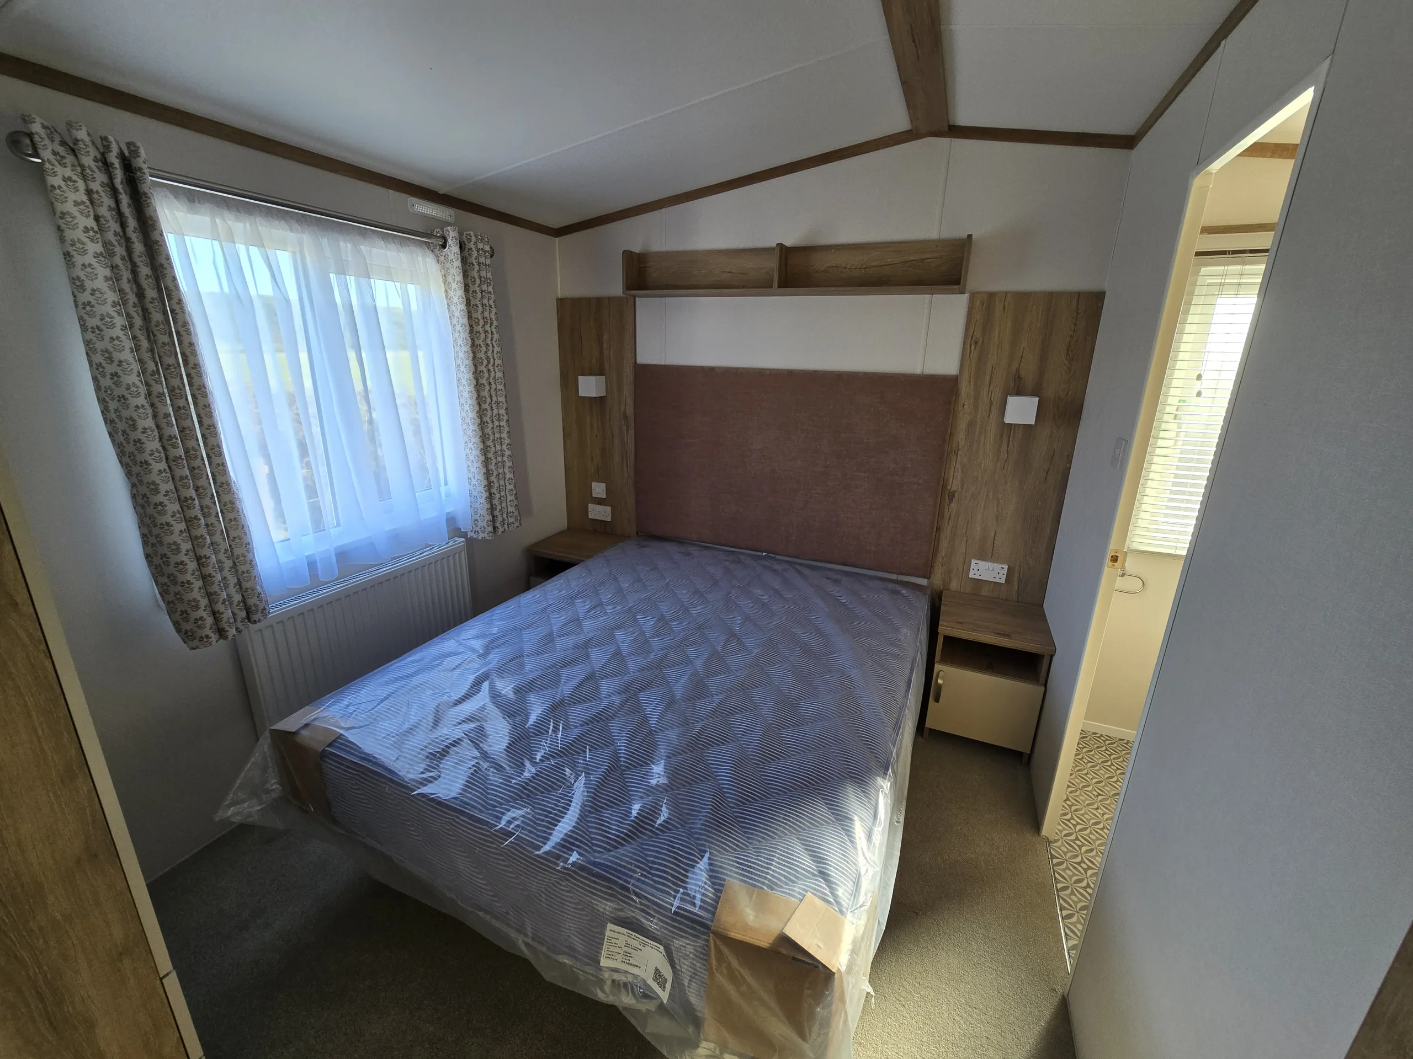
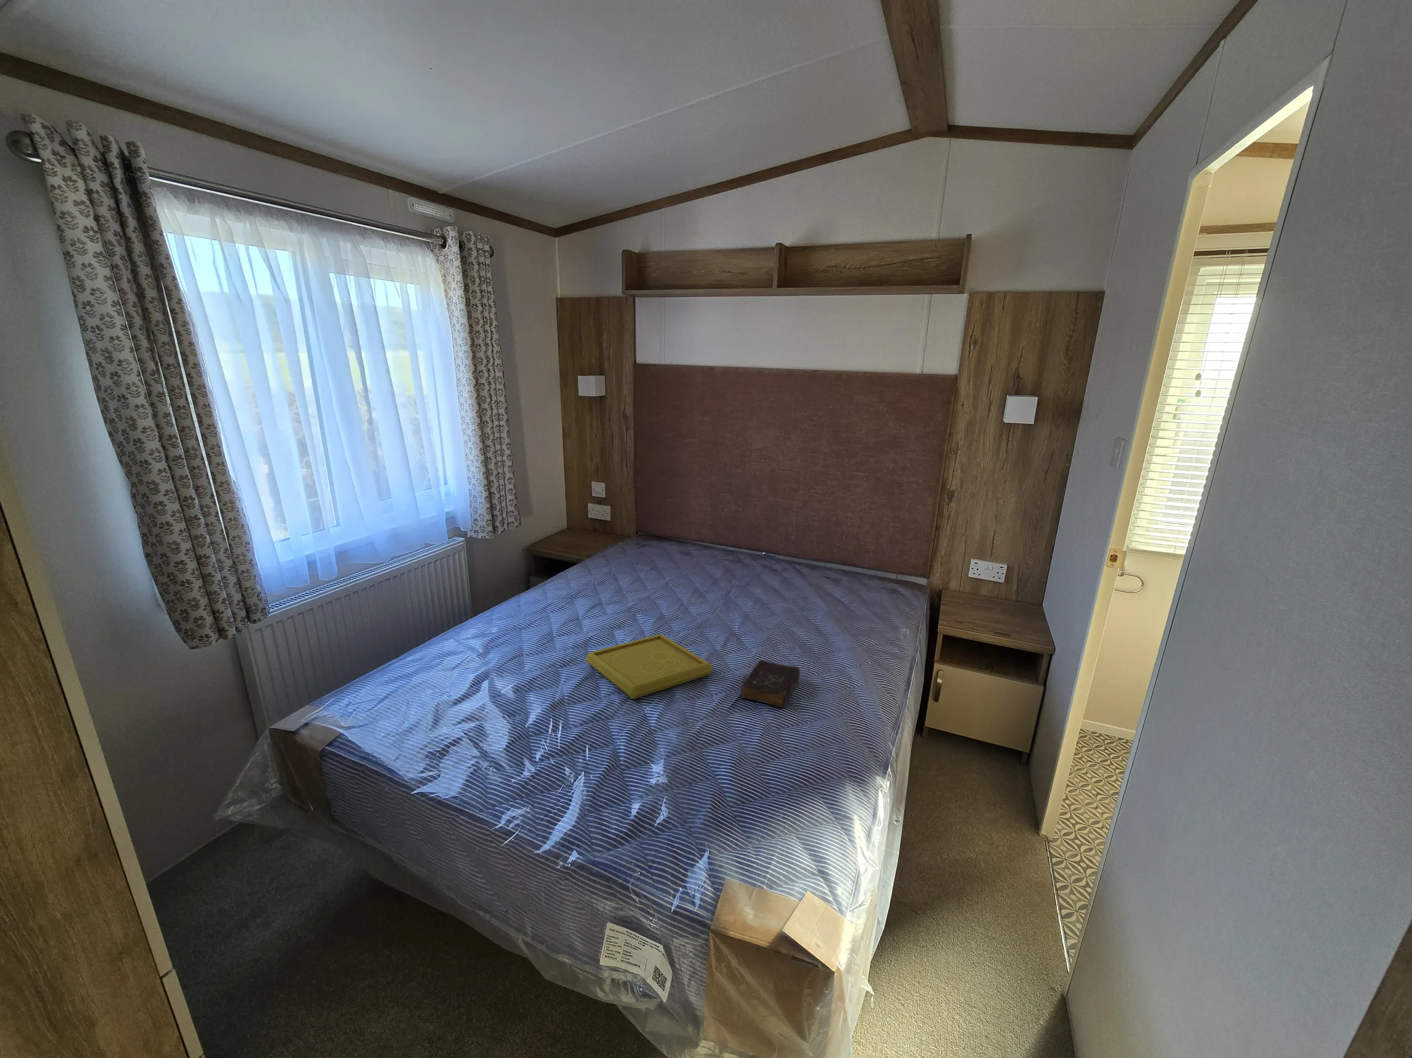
+ book [740,659,801,709]
+ serving tray [585,633,713,699]
